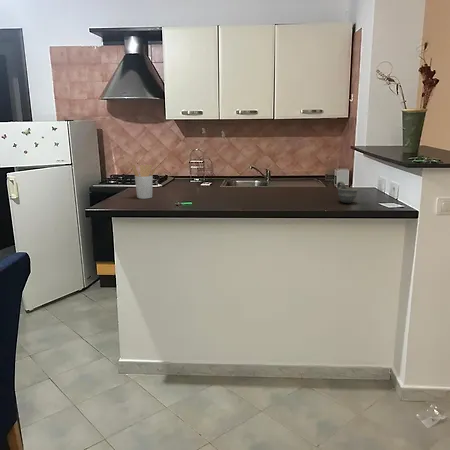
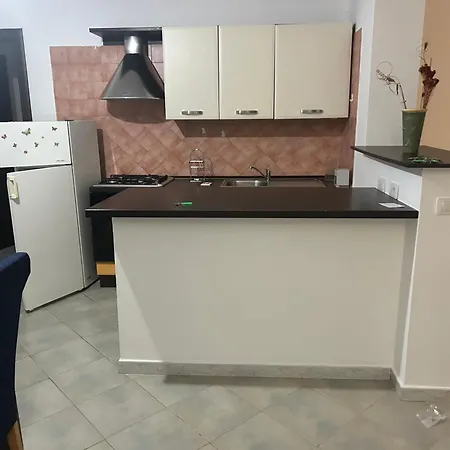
- cup [336,180,359,204]
- utensil holder [131,164,157,200]
